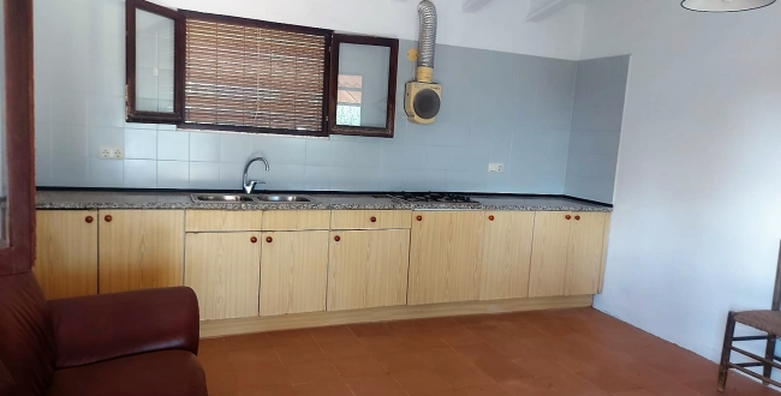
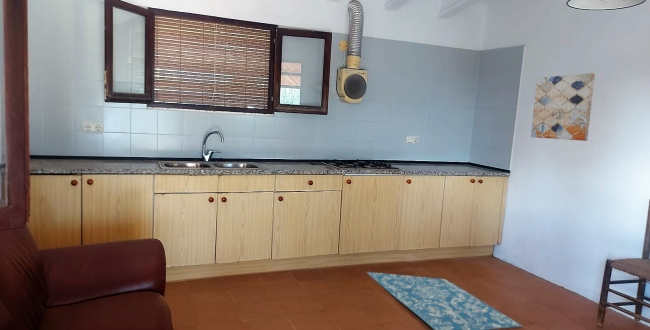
+ wall art [530,72,596,142]
+ rug [366,271,523,330]
